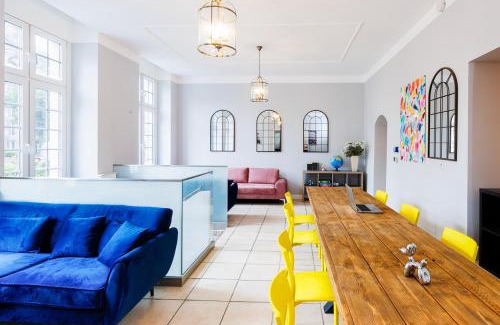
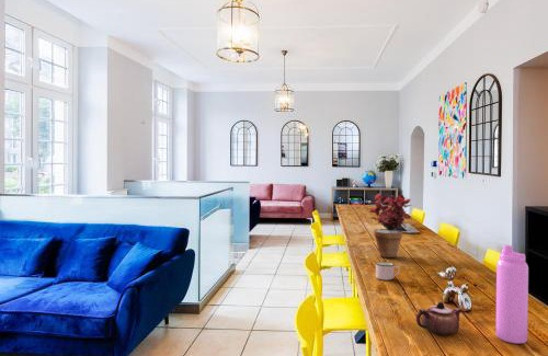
+ potted plant [368,193,412,259]
+ teapot [415,300,464,336]
+ water bottle [494,244,529,345]
+ mug [375,261,401,282]
